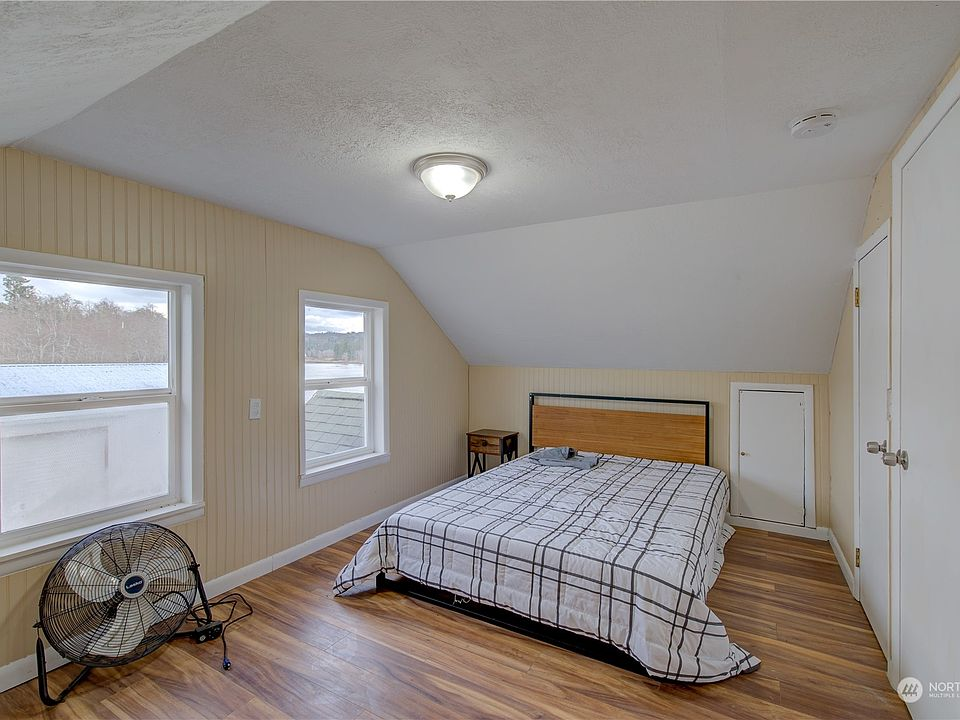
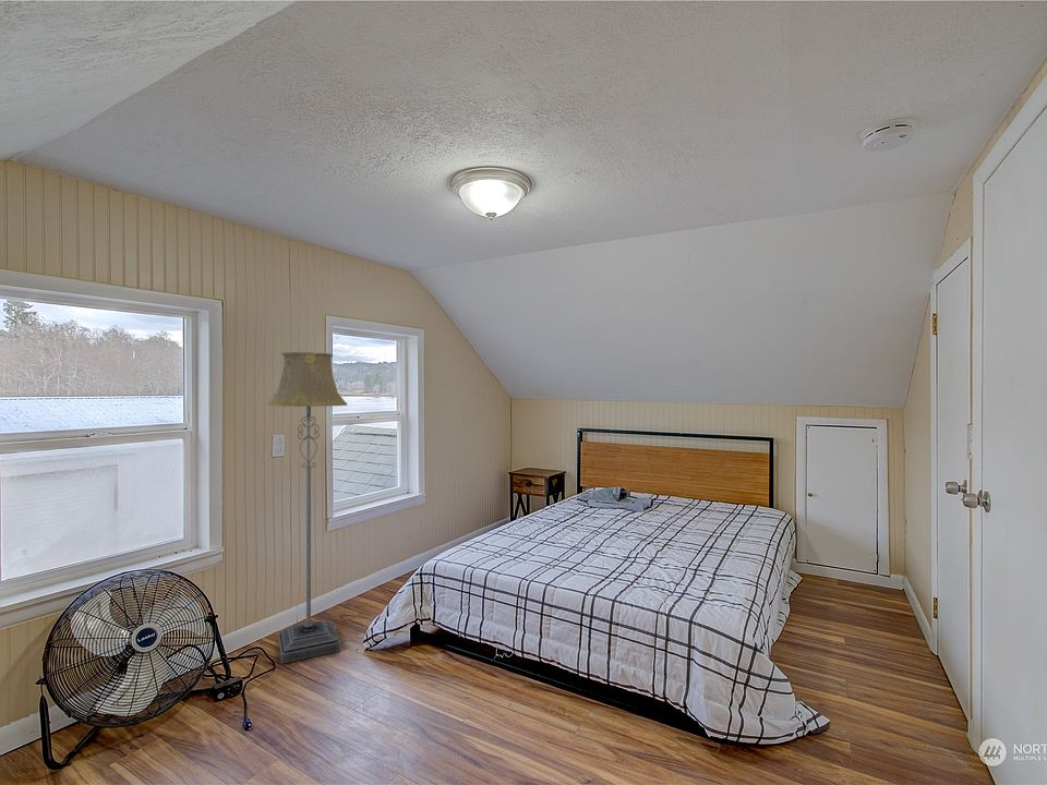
+ floor lamp [265,351,348,665]
